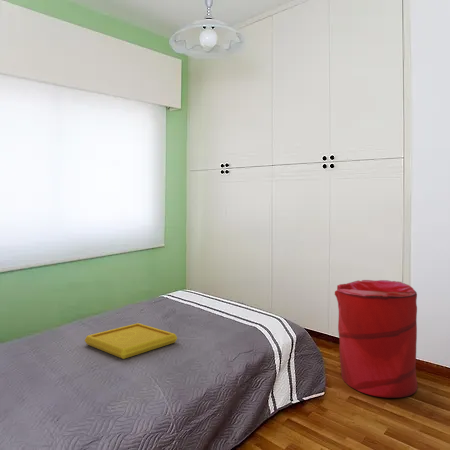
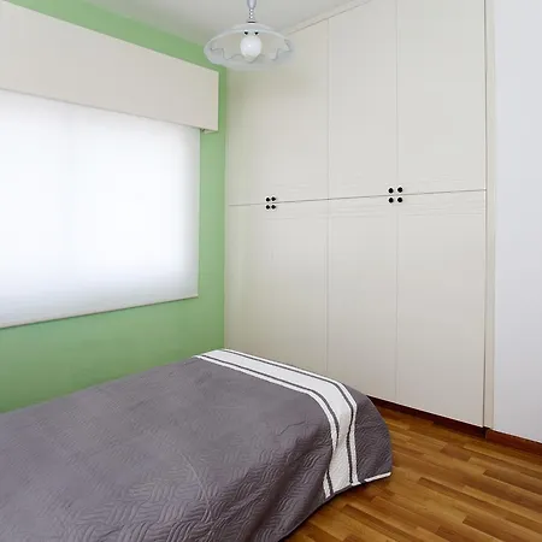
- serving tray [84,322,178,360]
- laundry hamper [334,279,419,399]
